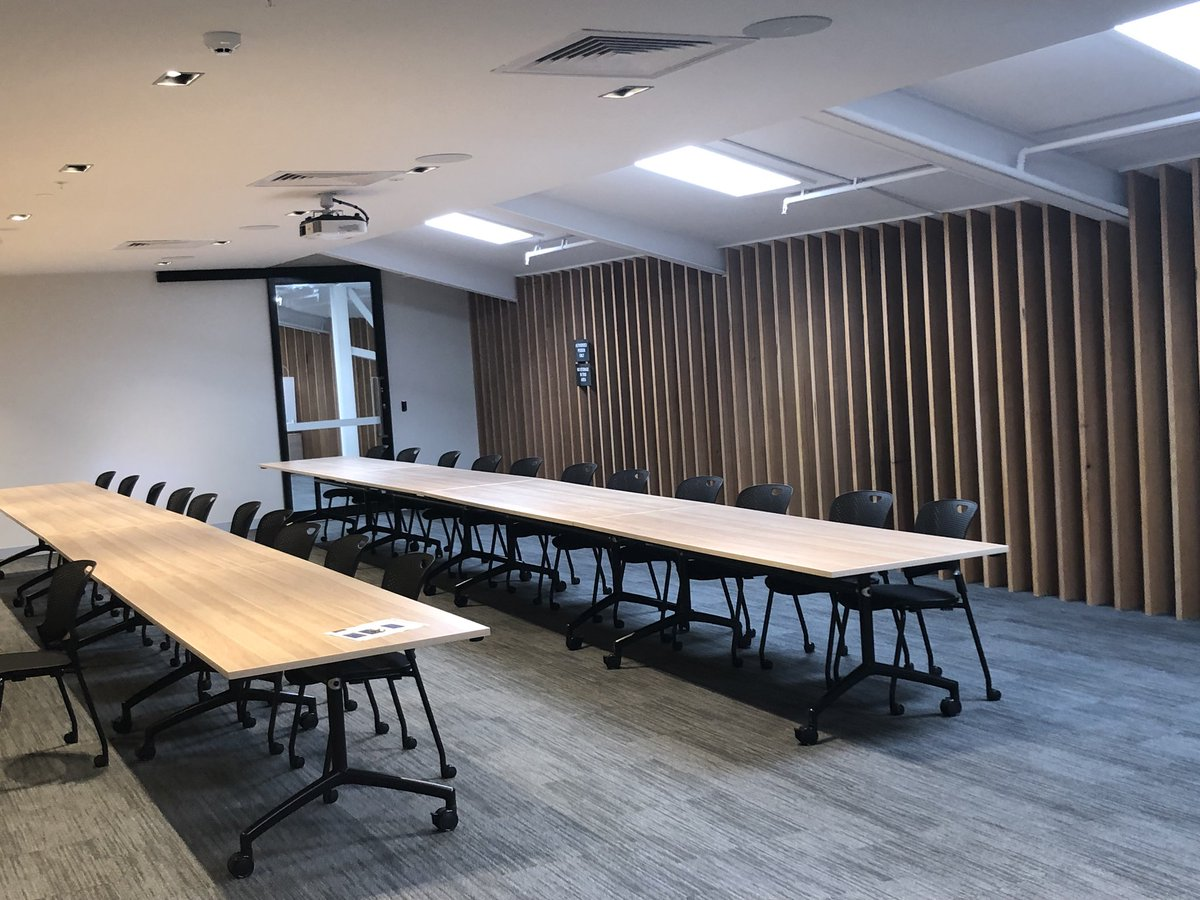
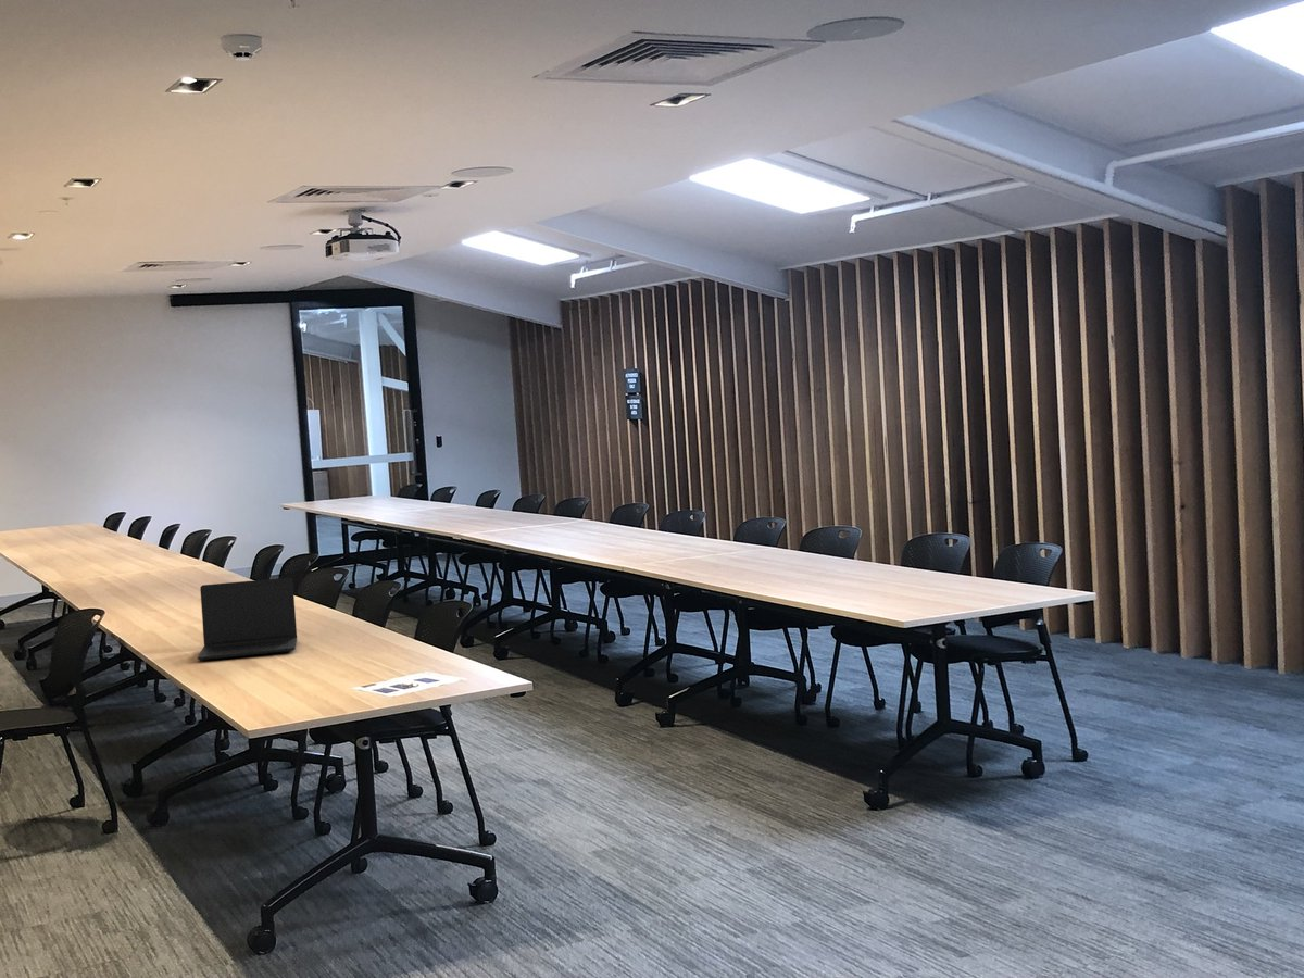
+ laptop [197,577,298,661]
